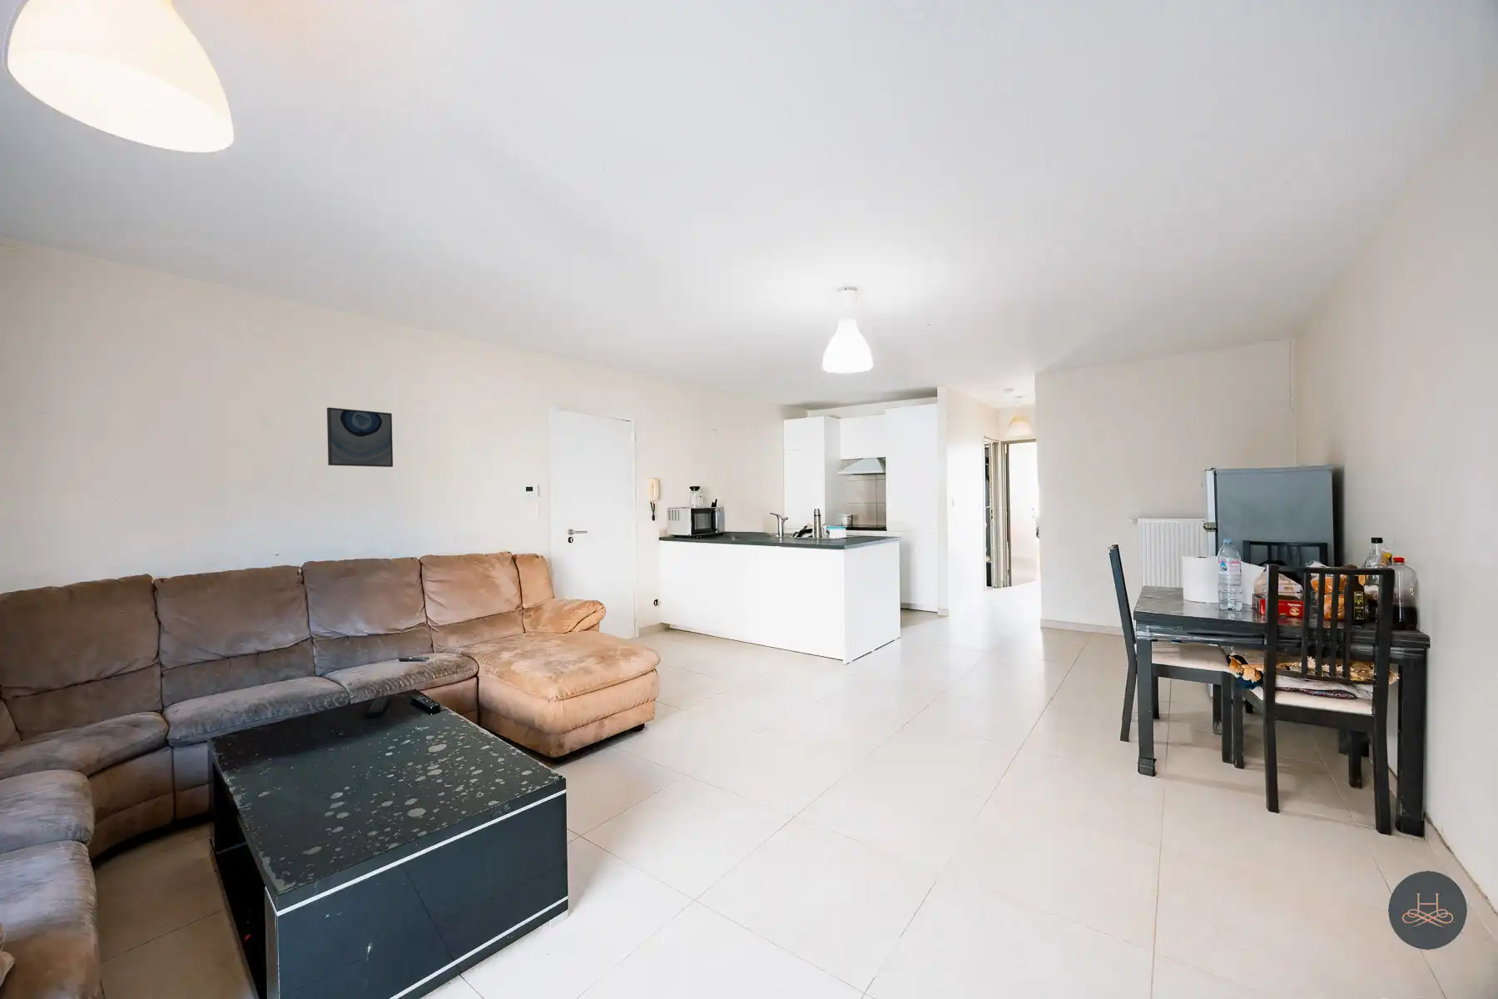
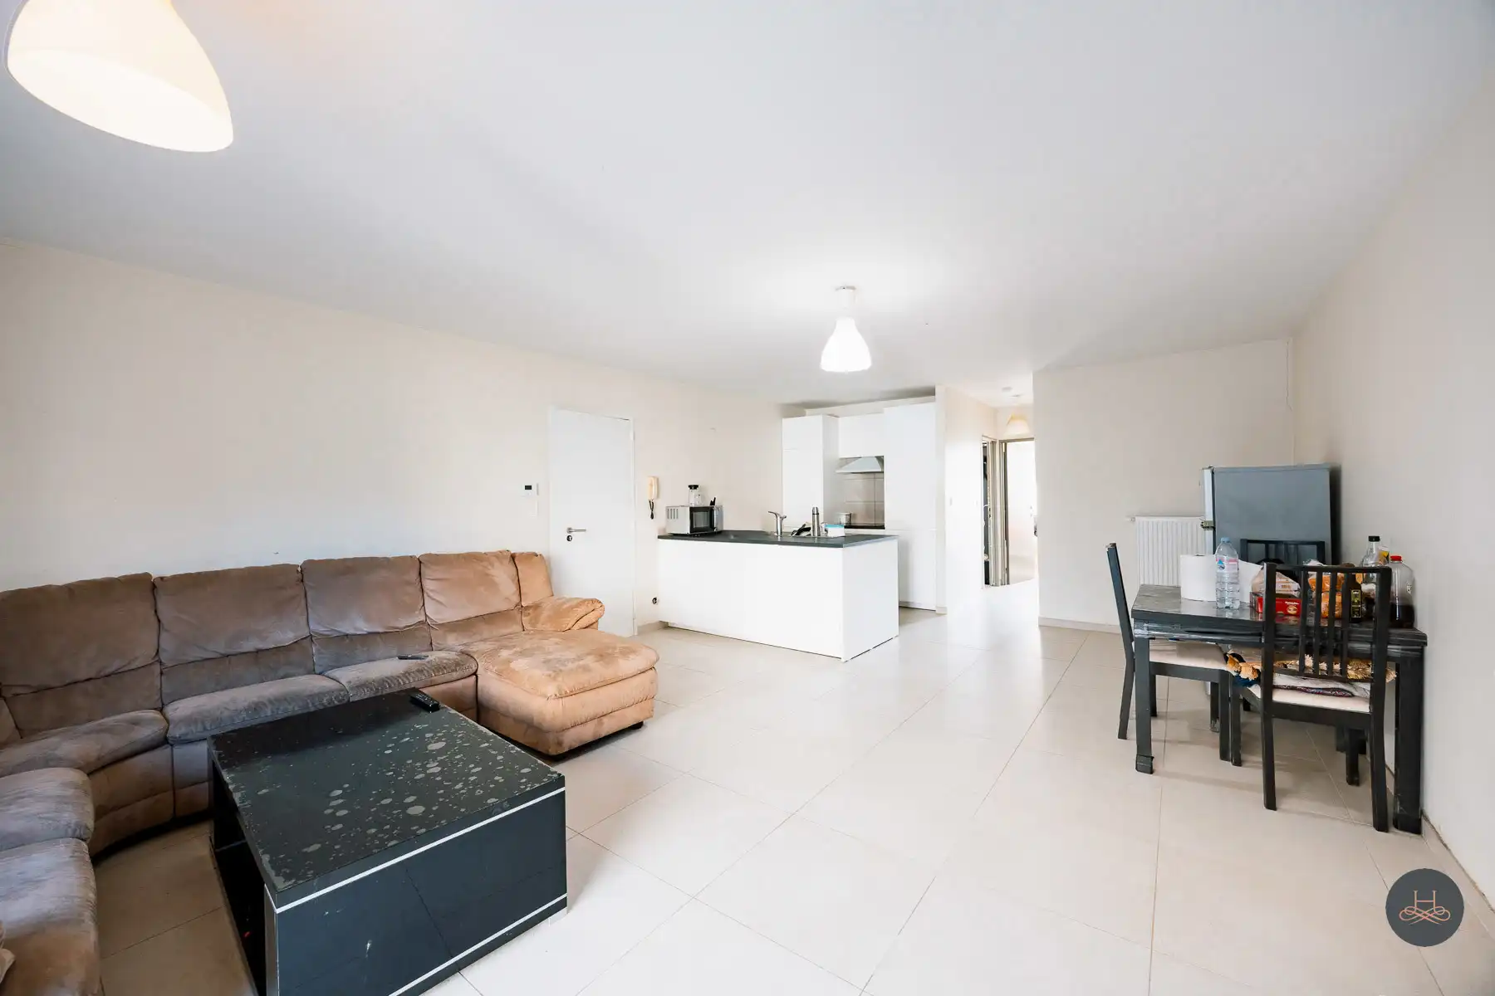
- remote control [366,694,392,718]
- wall art [327,406,393,468]
